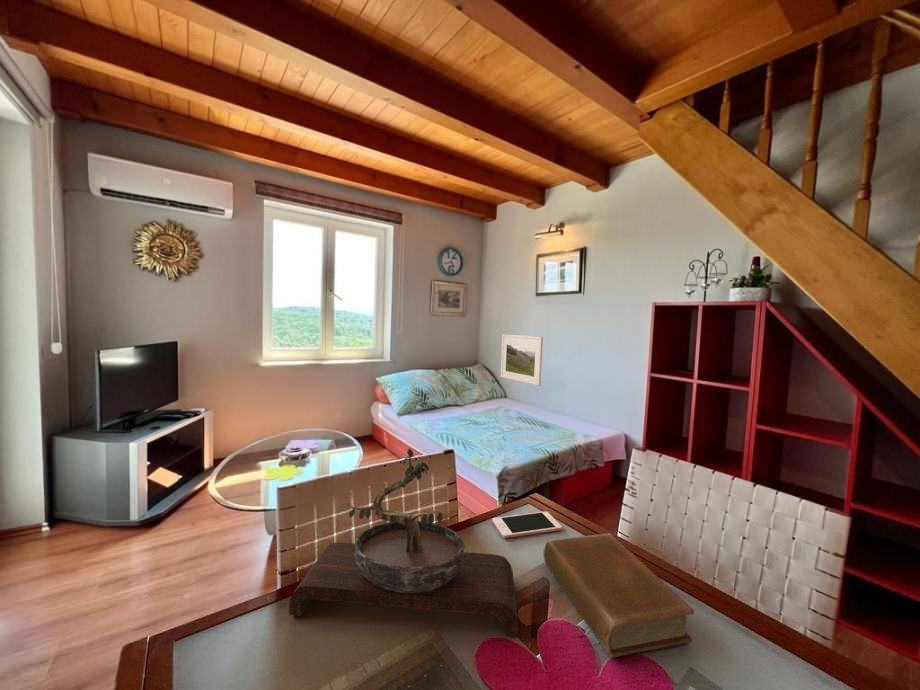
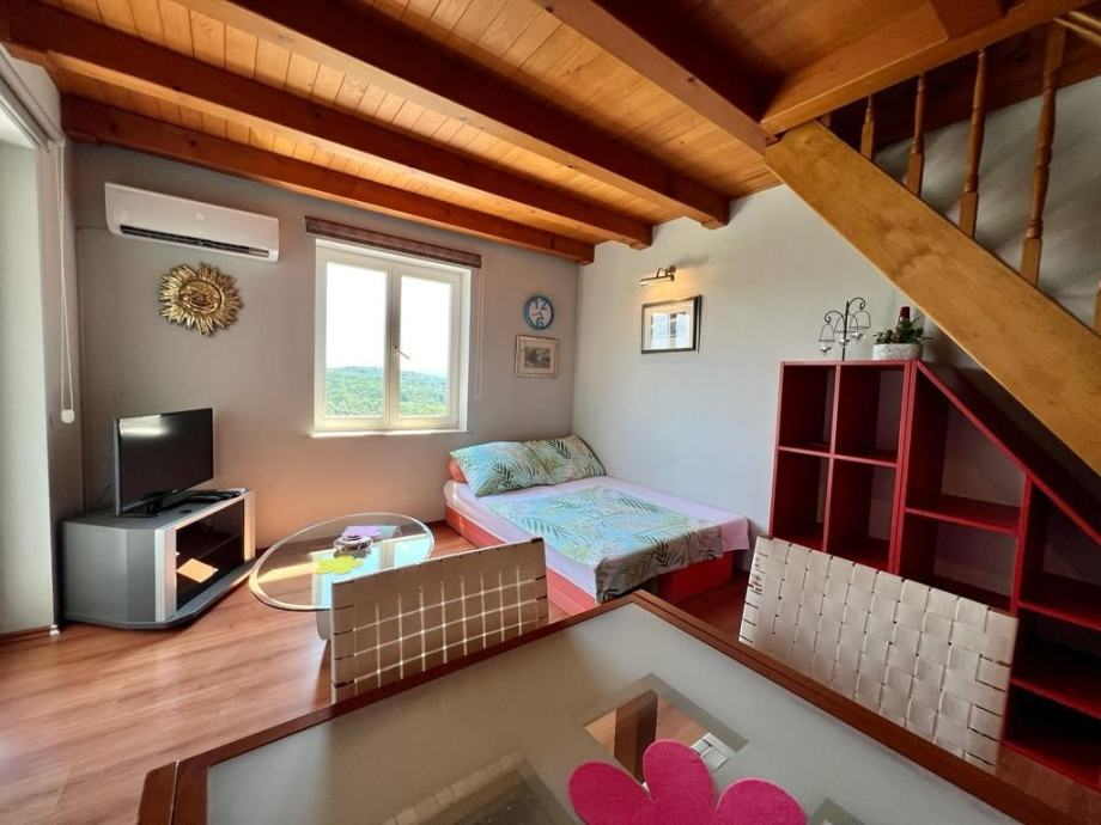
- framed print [500,333,544,386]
- cell phone [491,511,563,539]
- bonsai tree [288,448,519,637]
- book [542,532,695,659]
